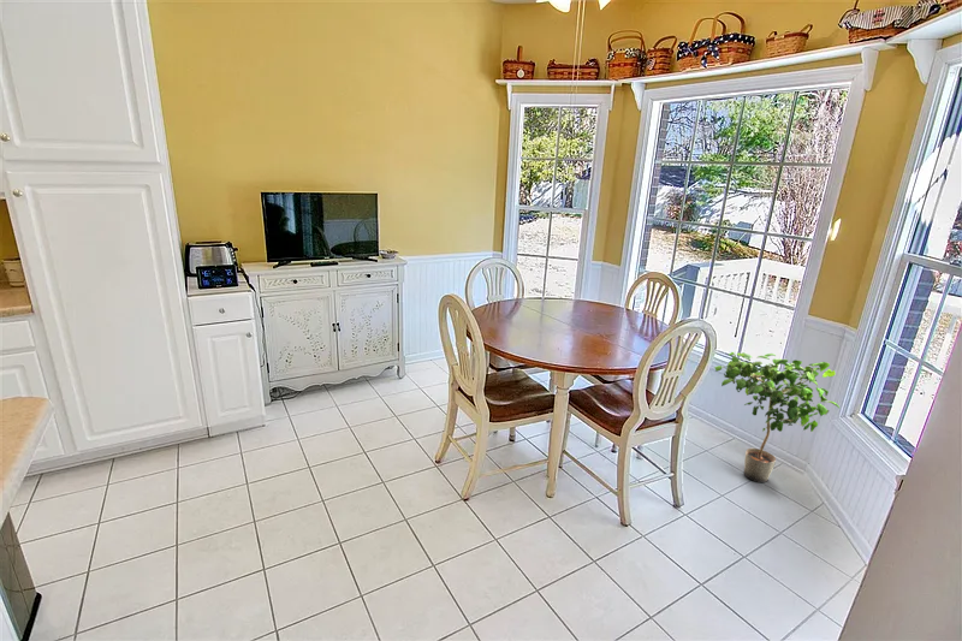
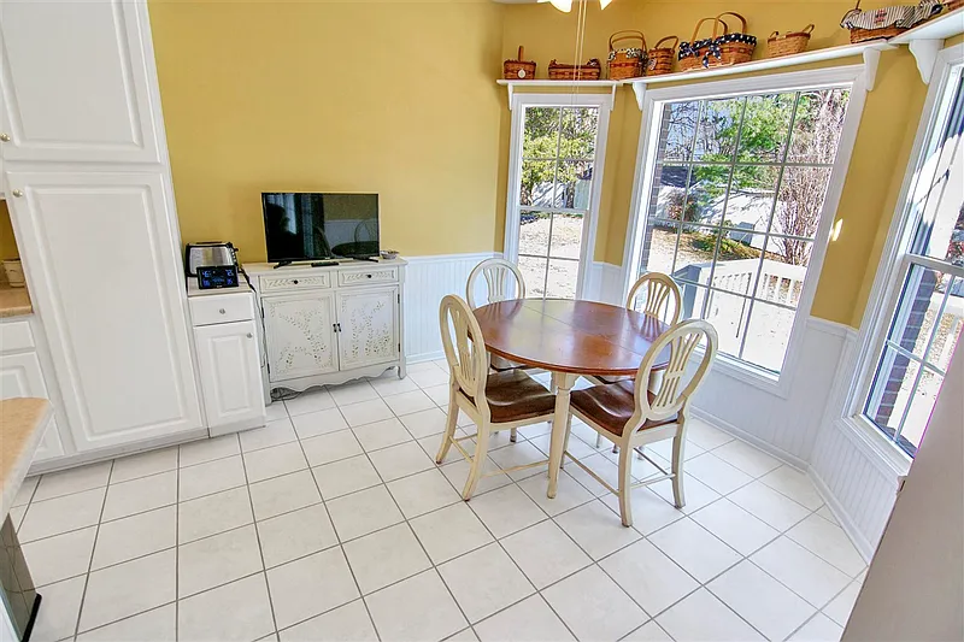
- potted plant [714,351,841,483]
